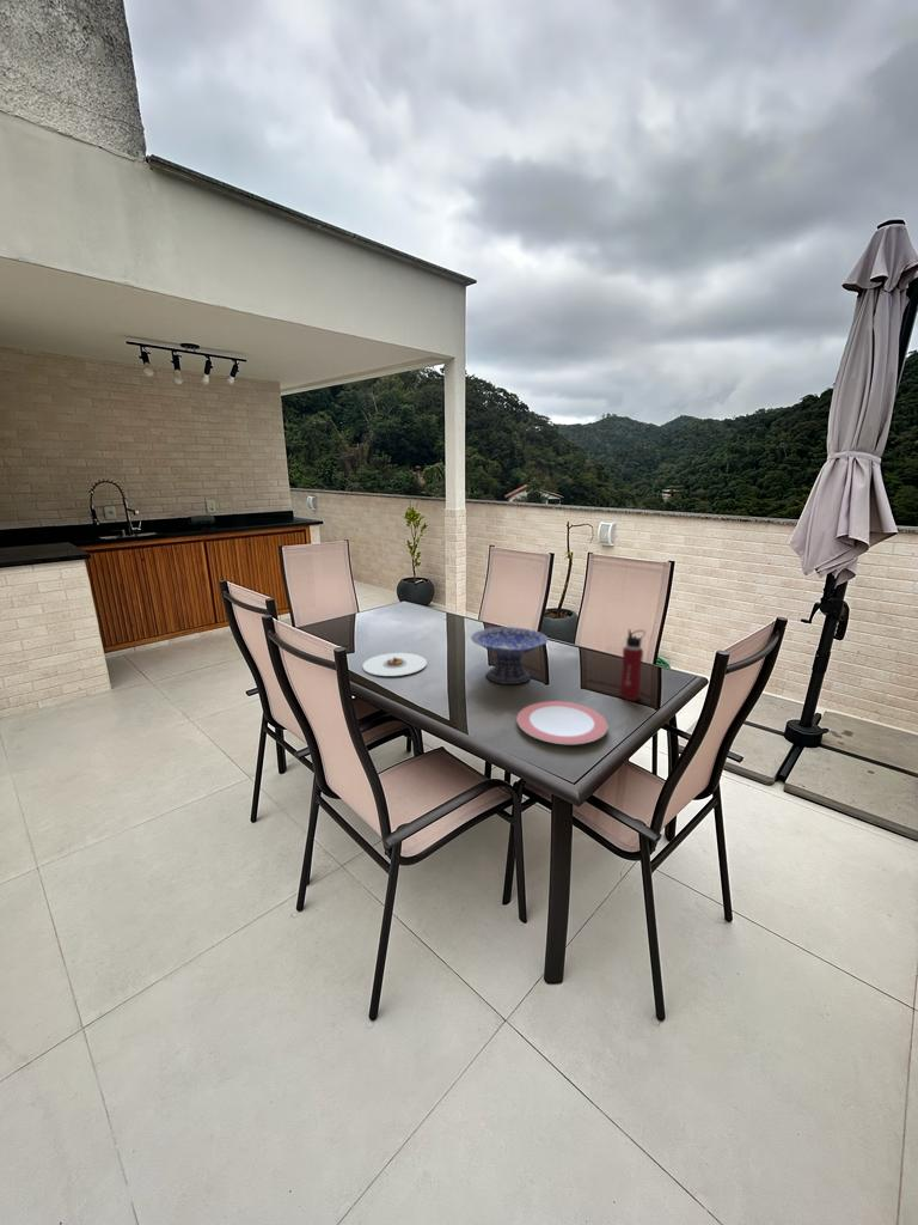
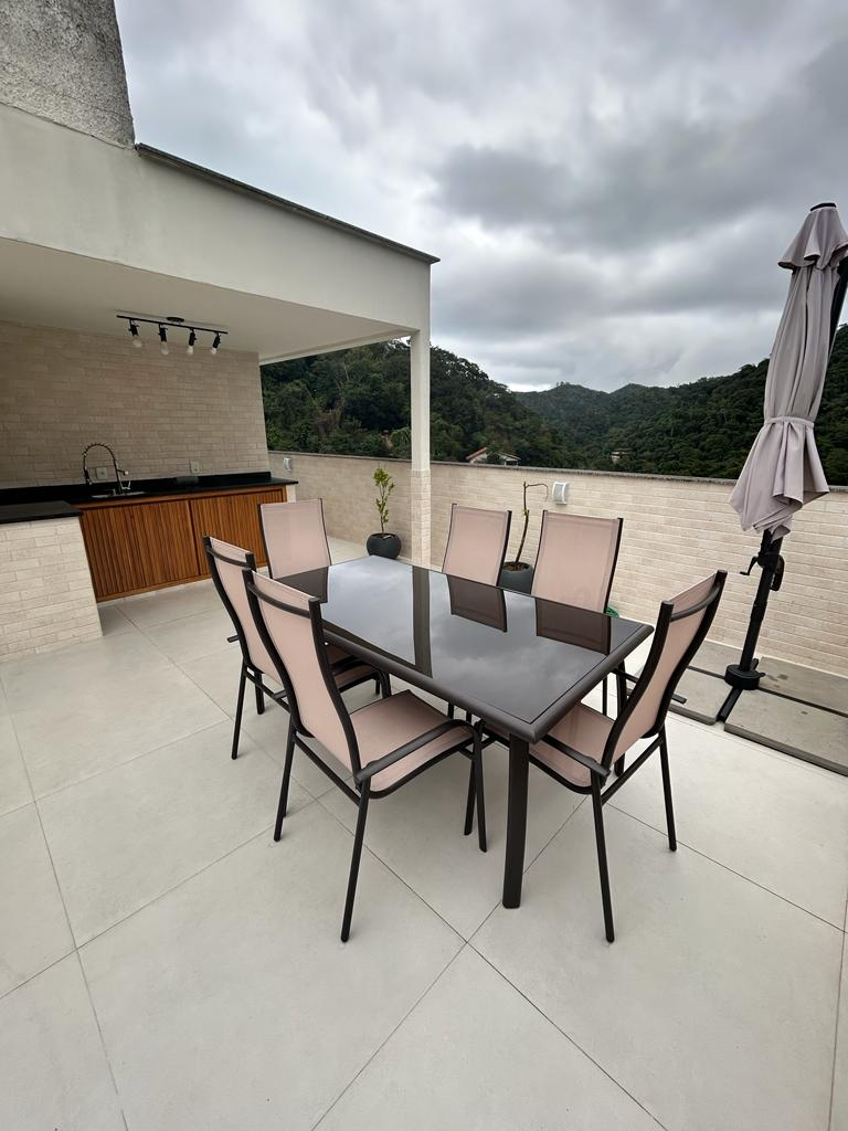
- plate [515,700,608,745]
- water bottle [618,628,647,701]
- decorative bowl [470,626,550,685]
- plate [361,652,428,677]
